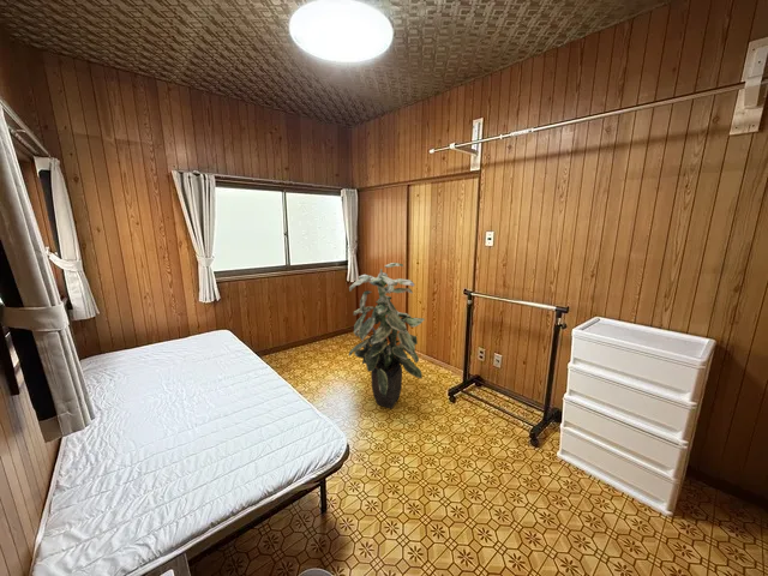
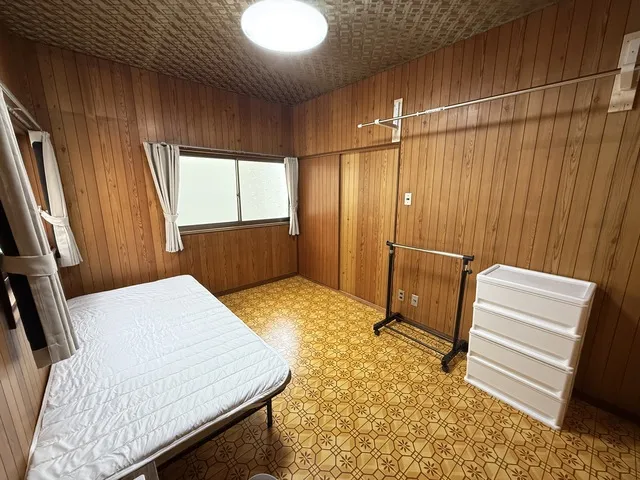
- indoor plant [348,262,426,410]
